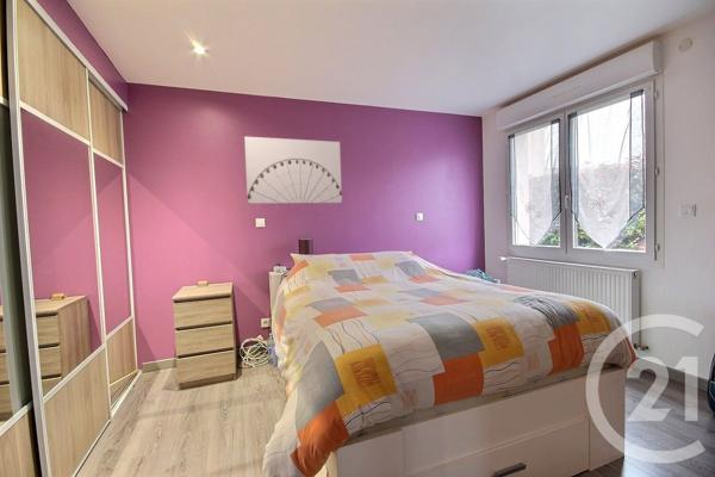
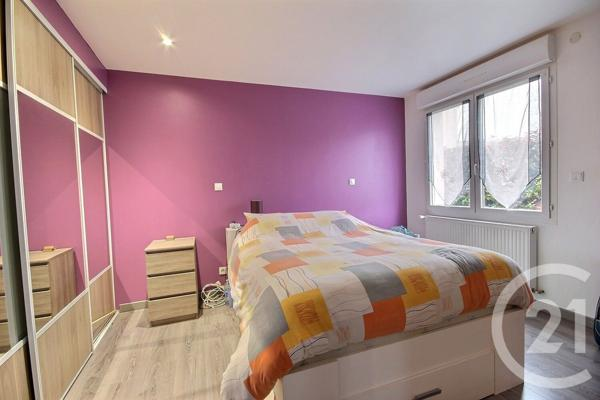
- wall art [243,135,343,205]
